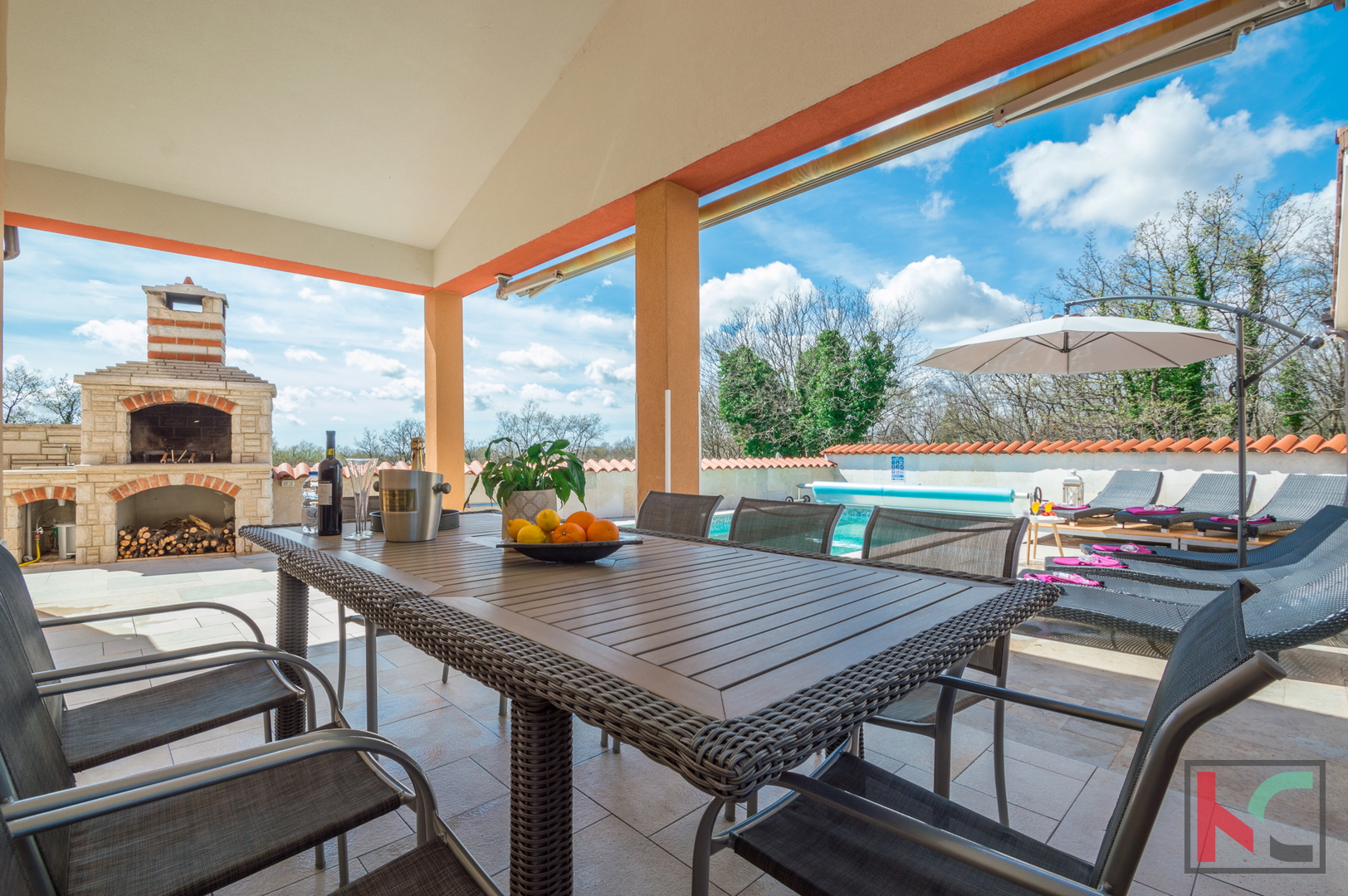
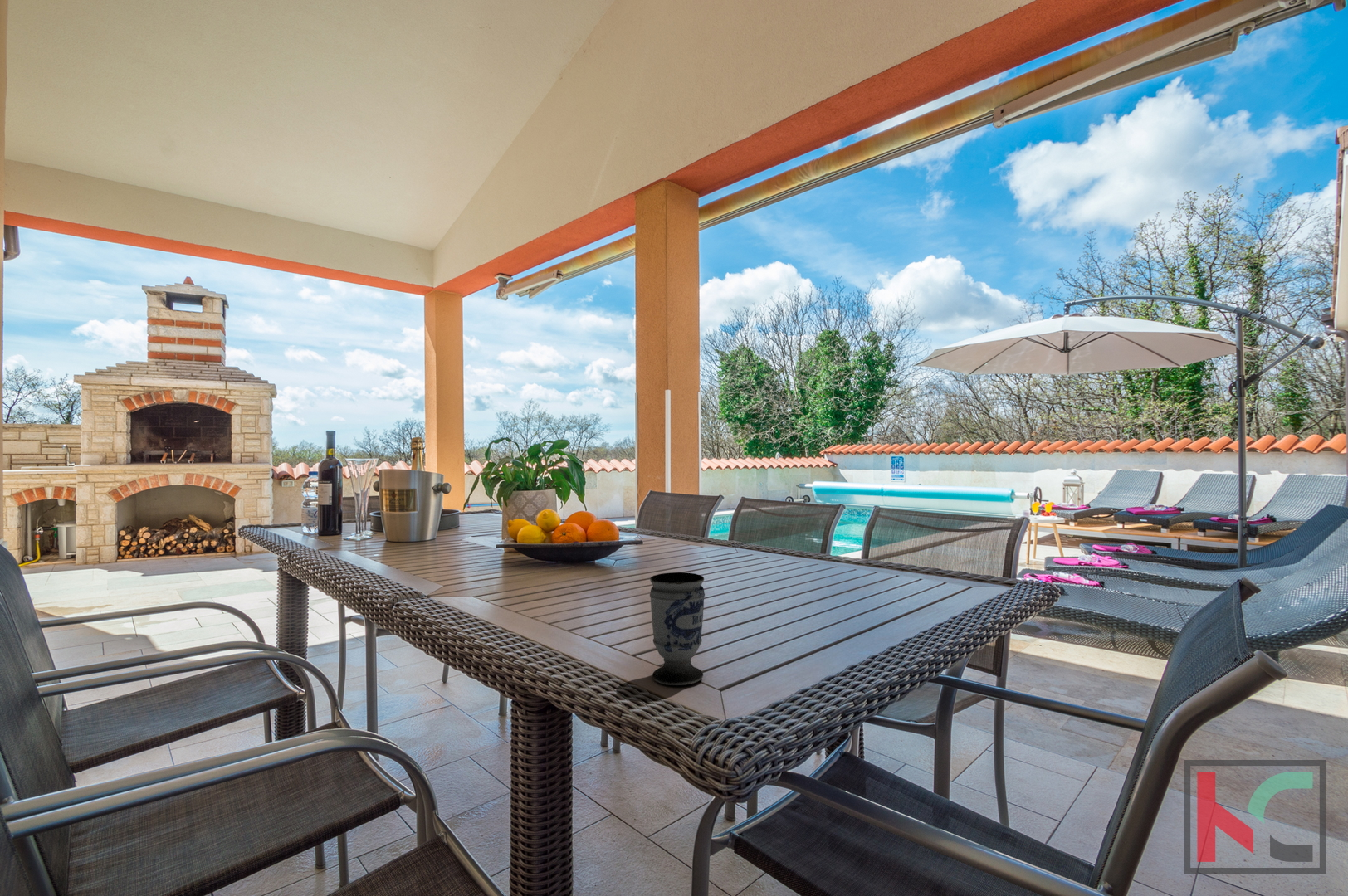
+ cup [649,572,706,686]
